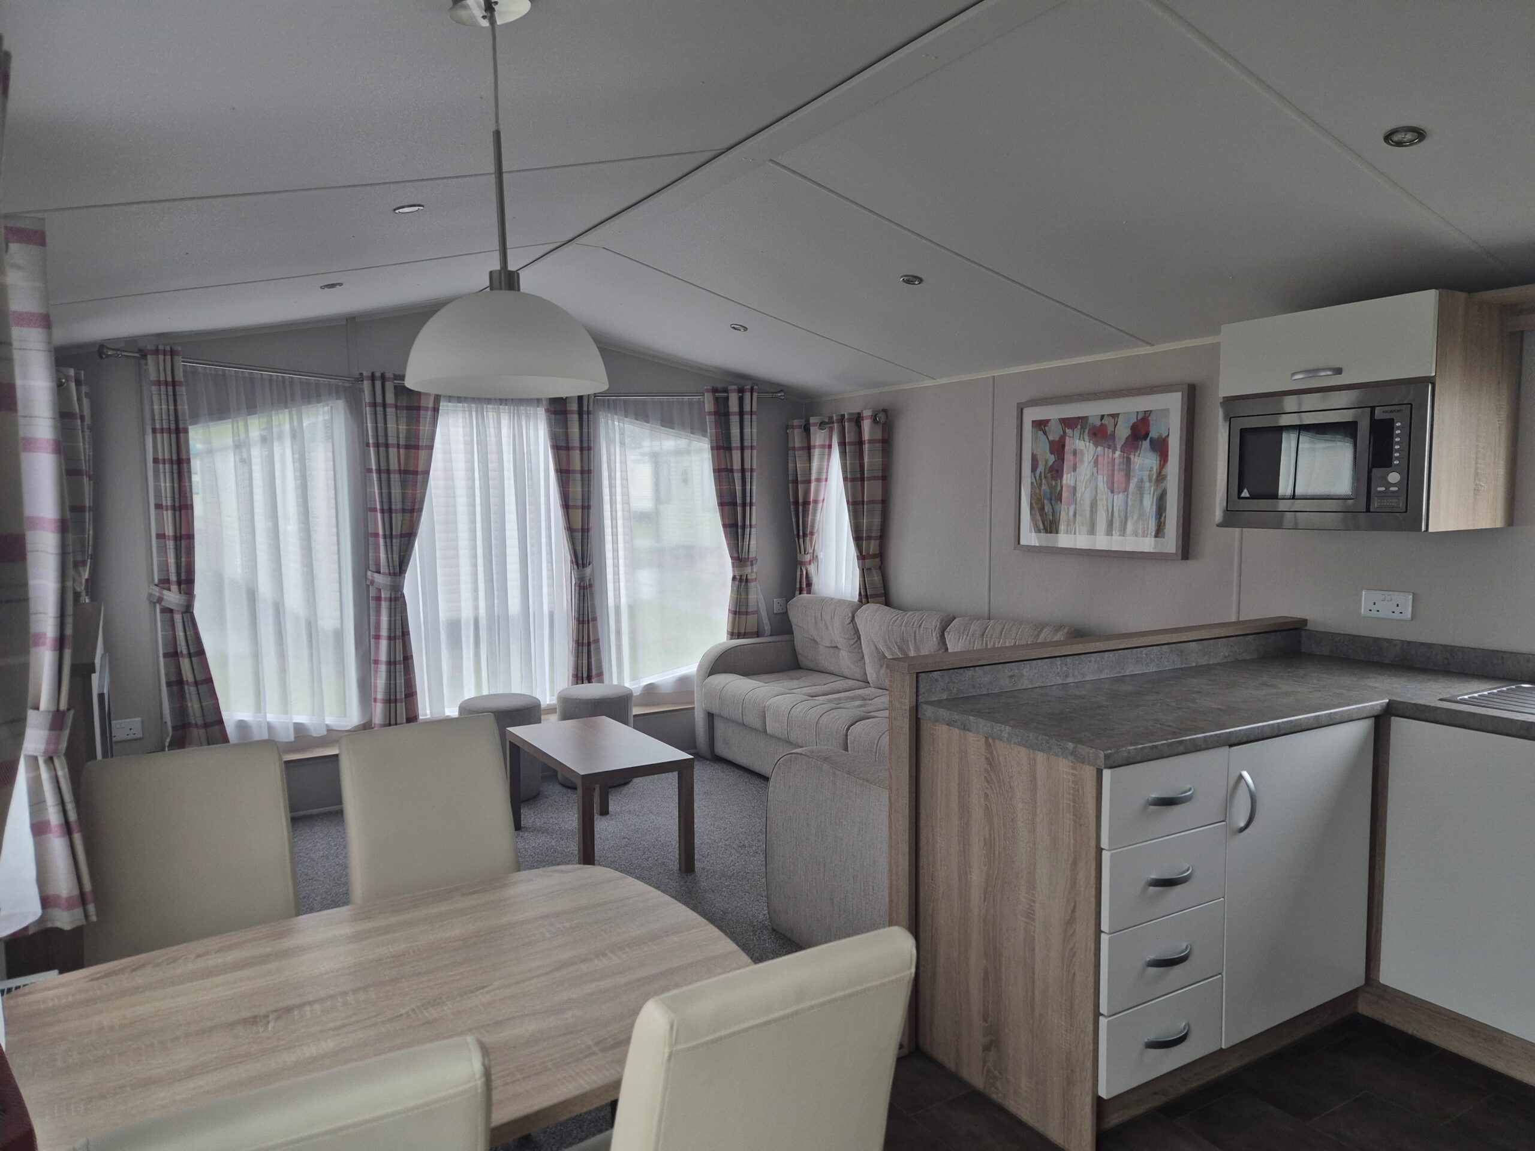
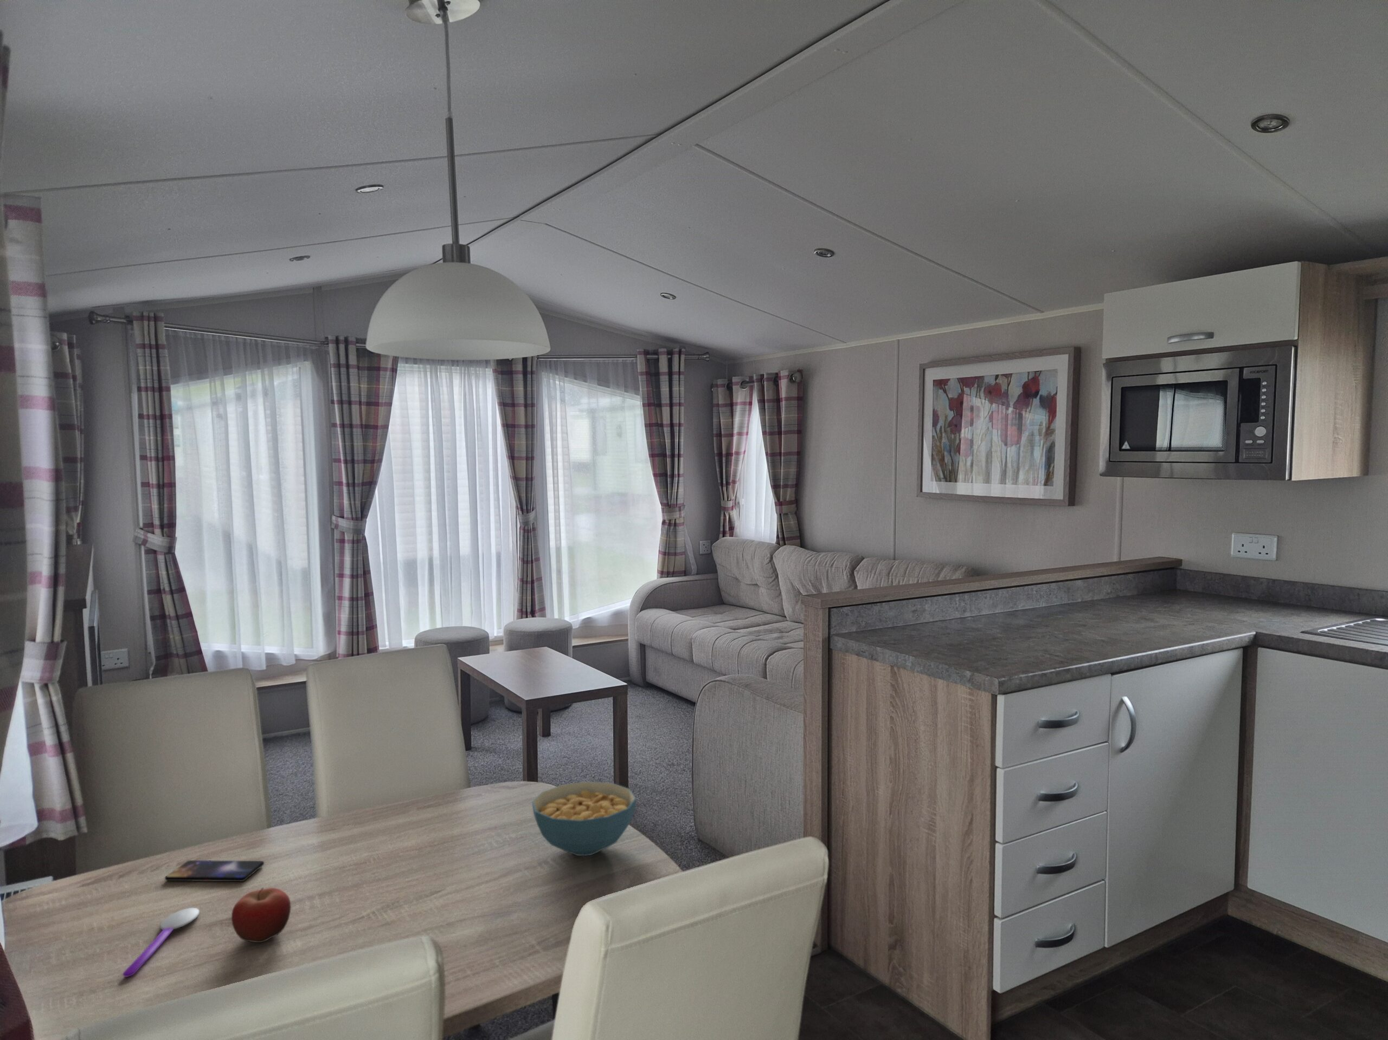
+ smartphone [164,860,264,882]
+ fruit [231,887,292,943]
+ cereal bowl [531,781,636,856]
+ spoon [122,908,200,977]
